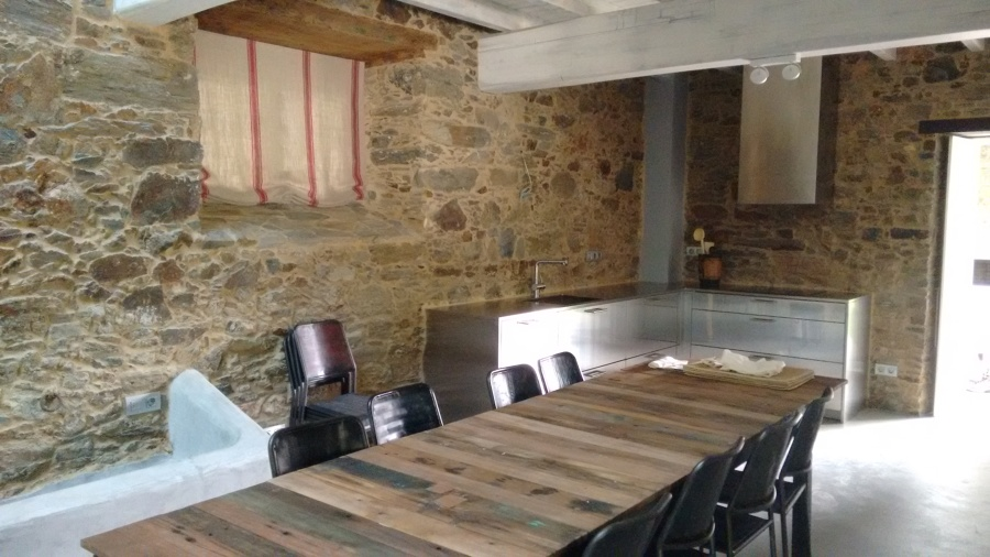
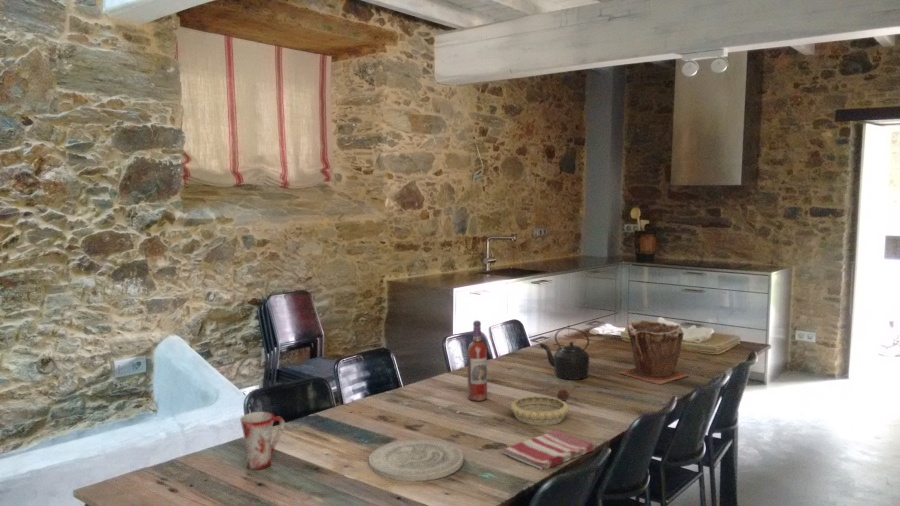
+ dish towel [501,429,595,471]
+ plant pot [618,319,689,385]
+ kettle [539,327,590,381]
+ mug [239,411,286,471]
+ plate [368,438,464,482]
+ wine bottle [467,320,488,402]
+ fruit [556,384,578,402]
+ decorative bowl [509,395,570,427]
